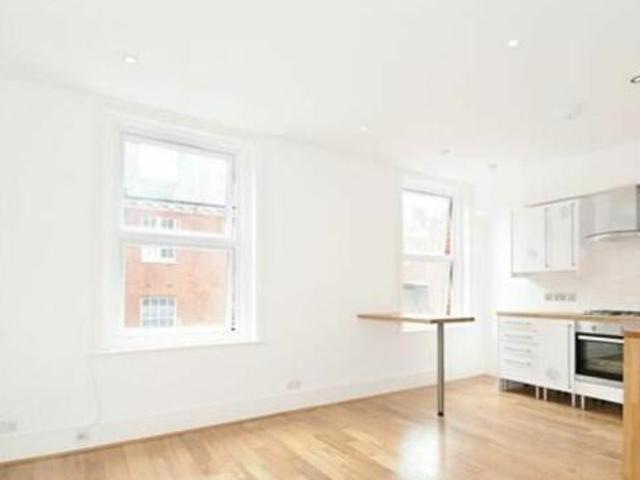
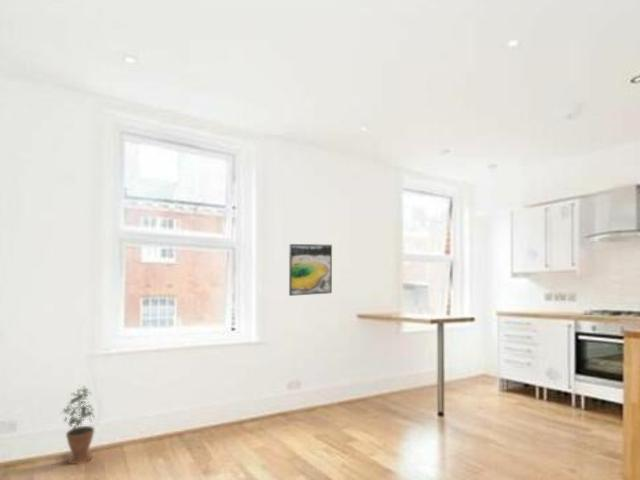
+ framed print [288,243,333,297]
+ potted plant [59,384,96,465]
